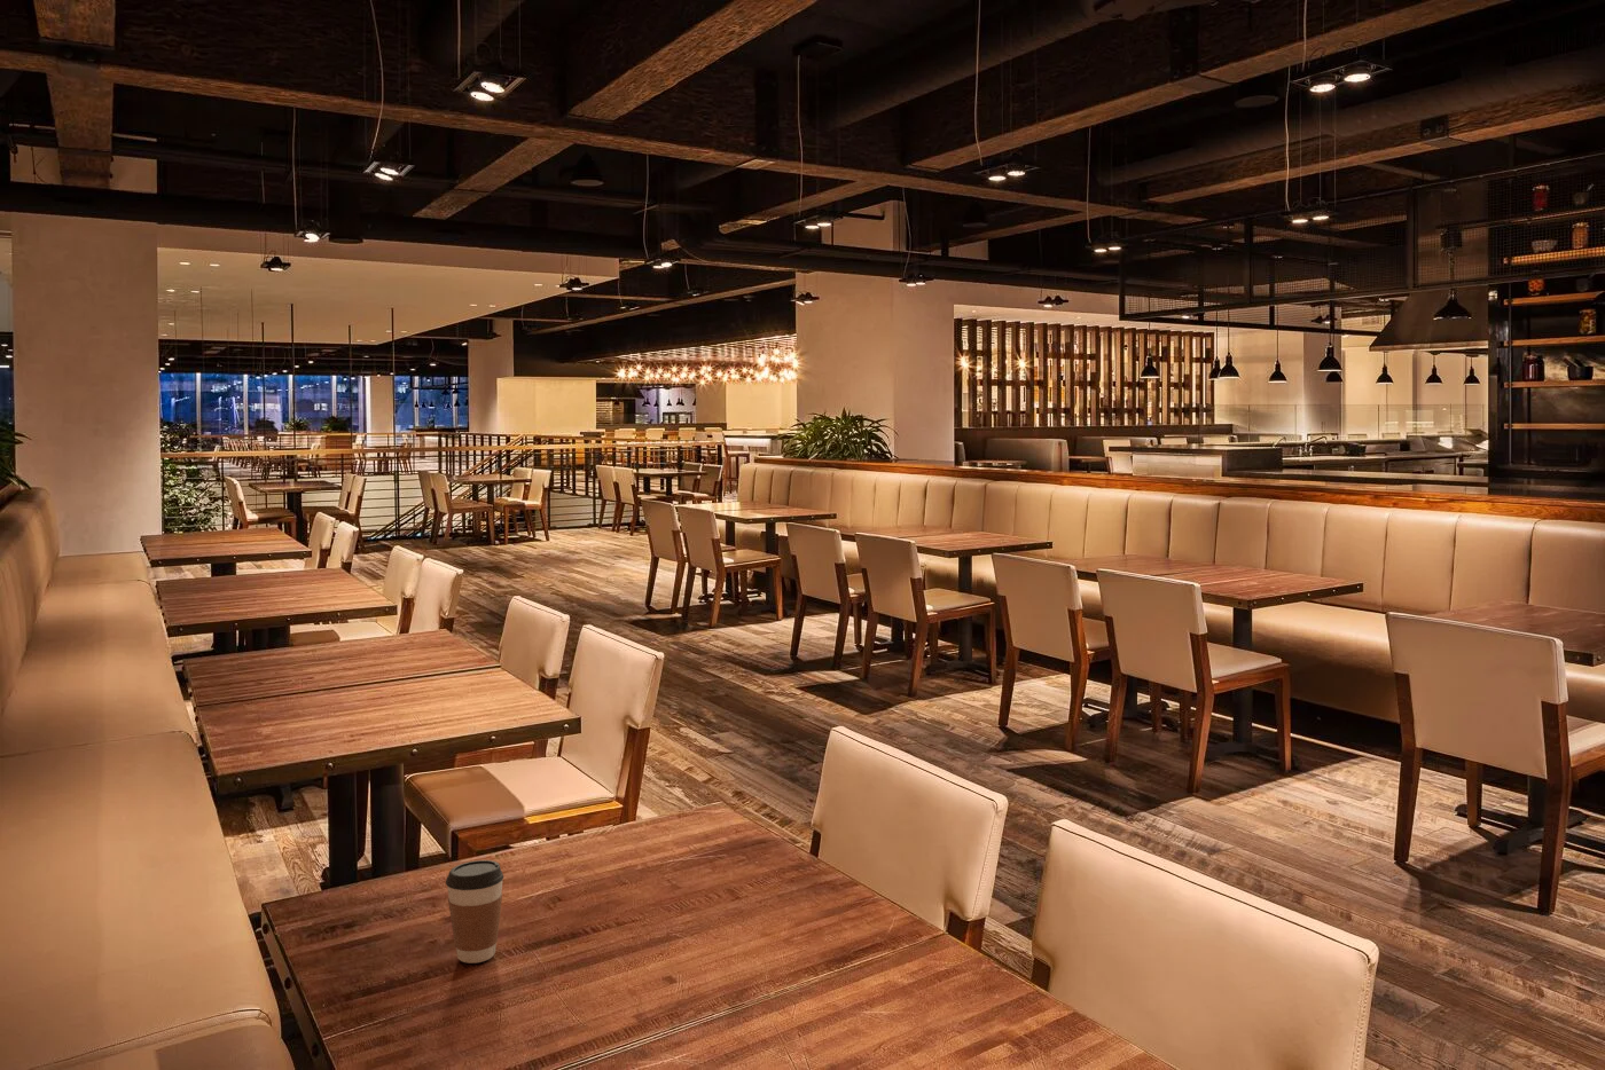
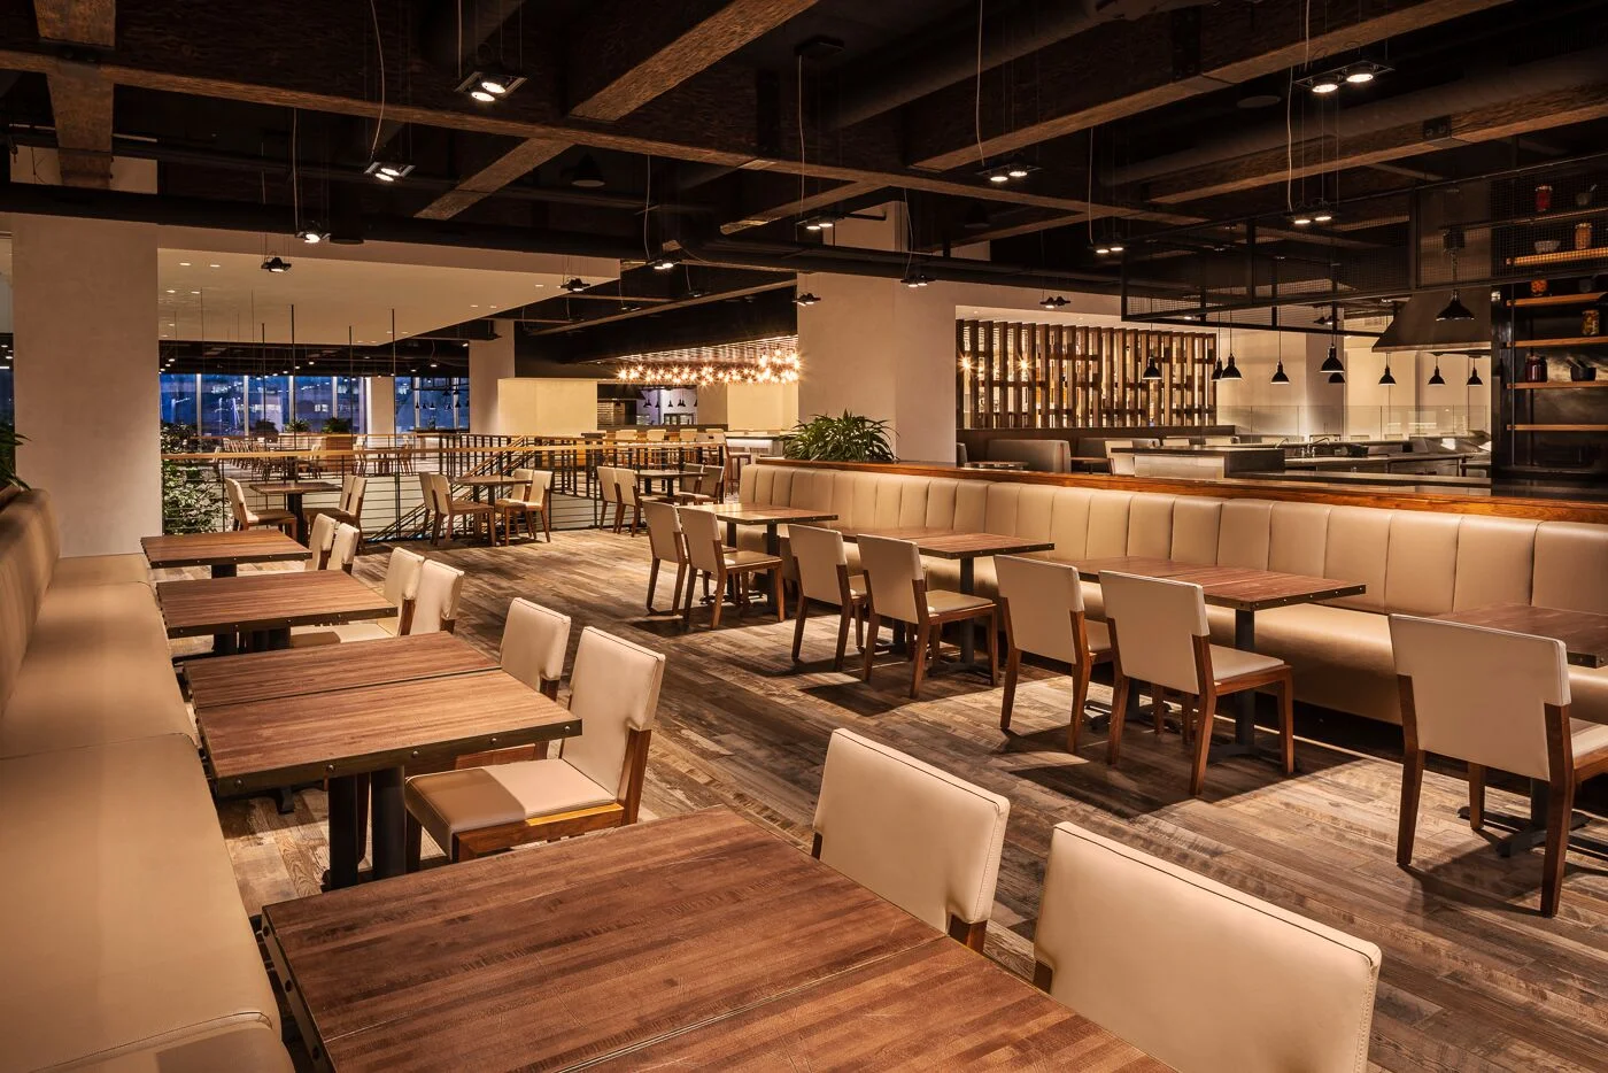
- coffee cup [445,859,504,965]
